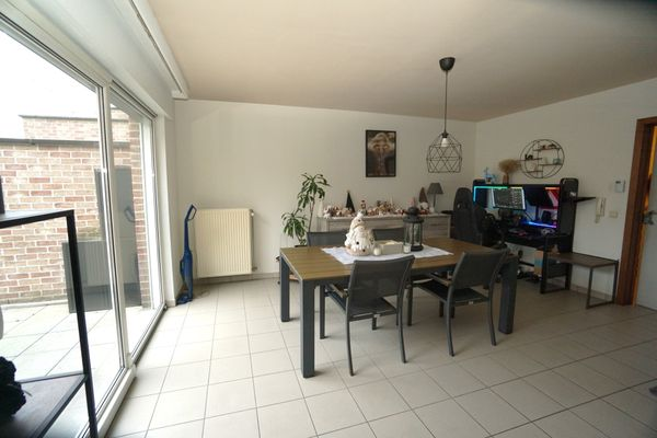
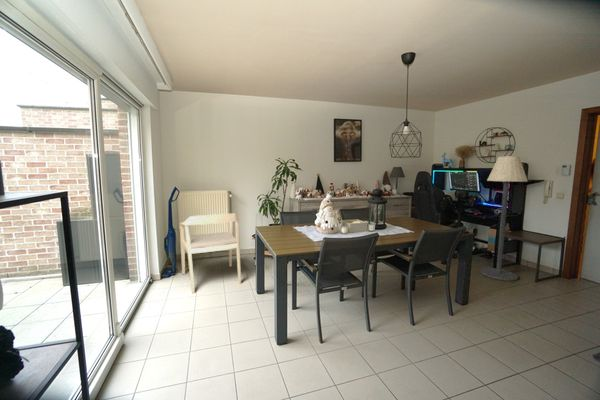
+ armchair [179,212,242,294]
+ floor lamp [480,155,528,282]
